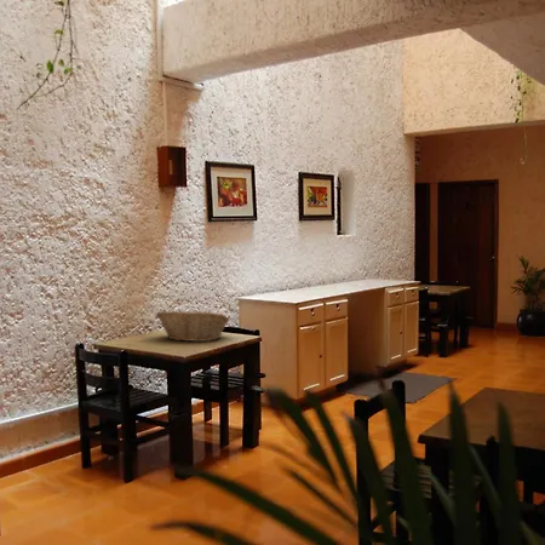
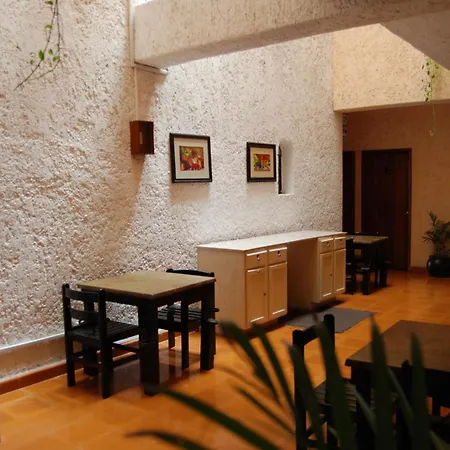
- fruit basket [155,310,231,343]
